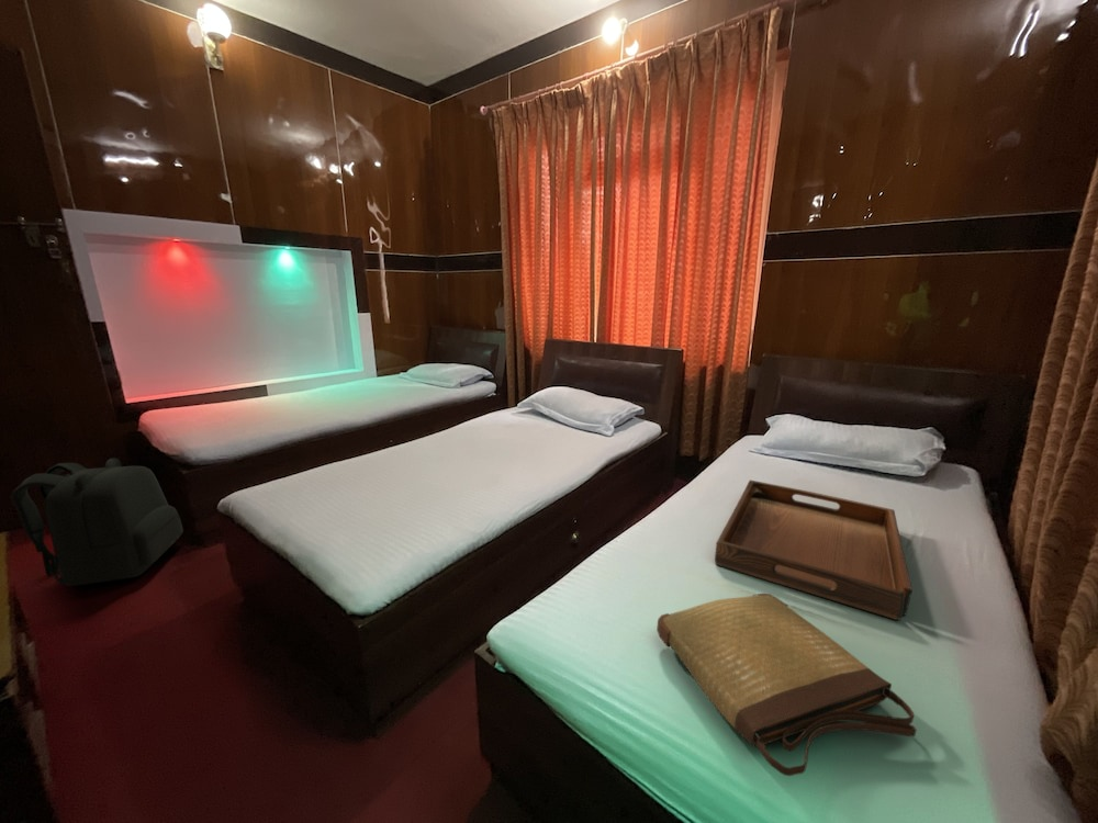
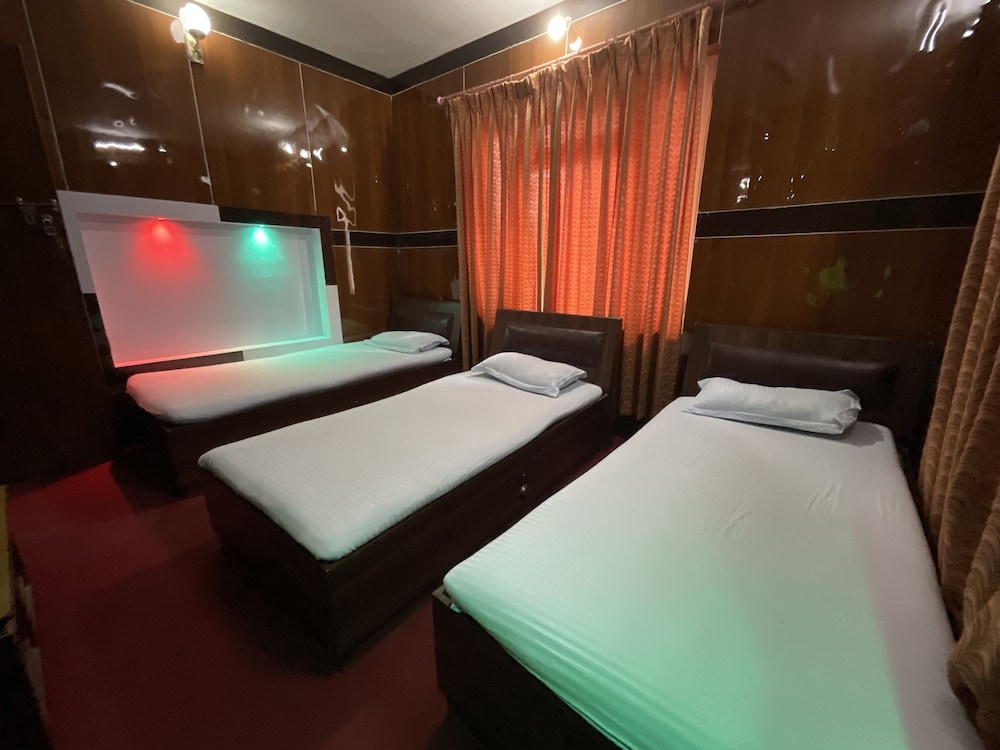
- serving tray [714,480,914,621]
- backpack [10,458,184,587]
- shoulder bag [656,593,918,777]
